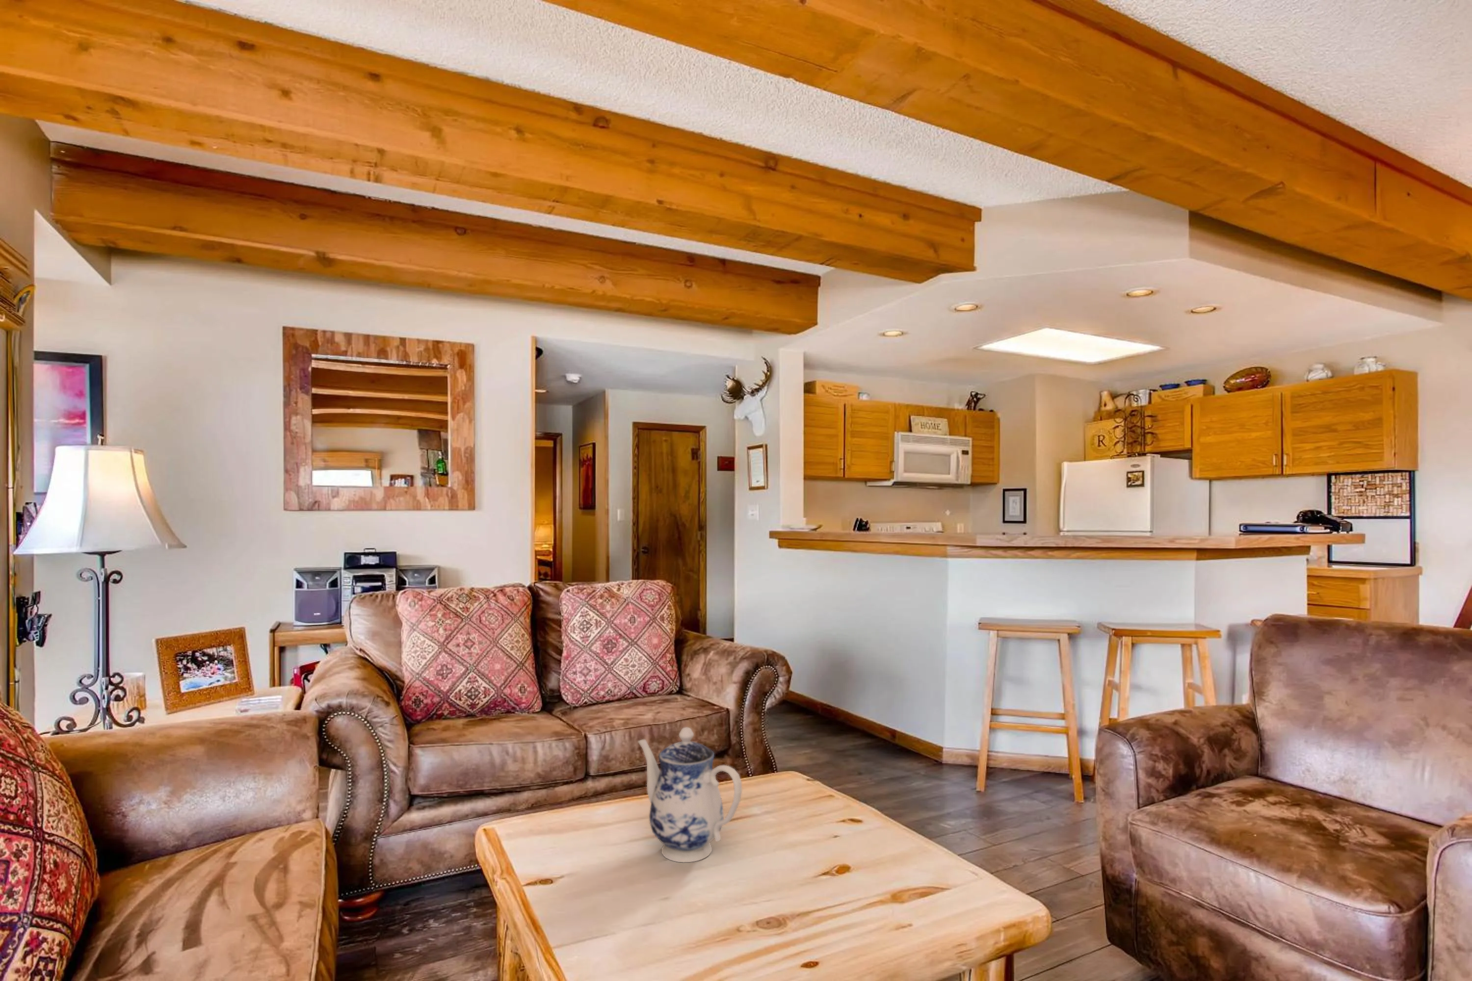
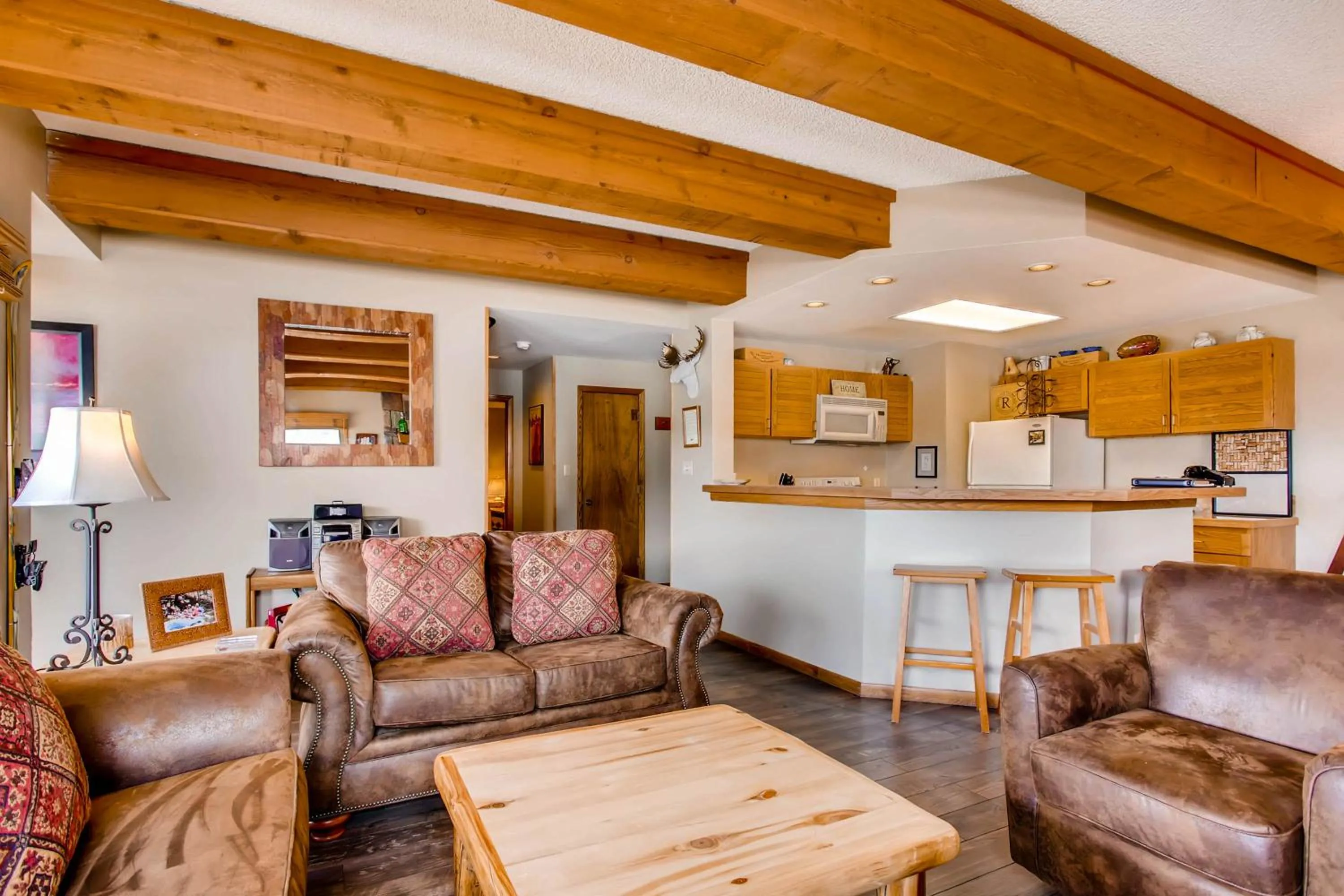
- teapot [637,727,743,863]
